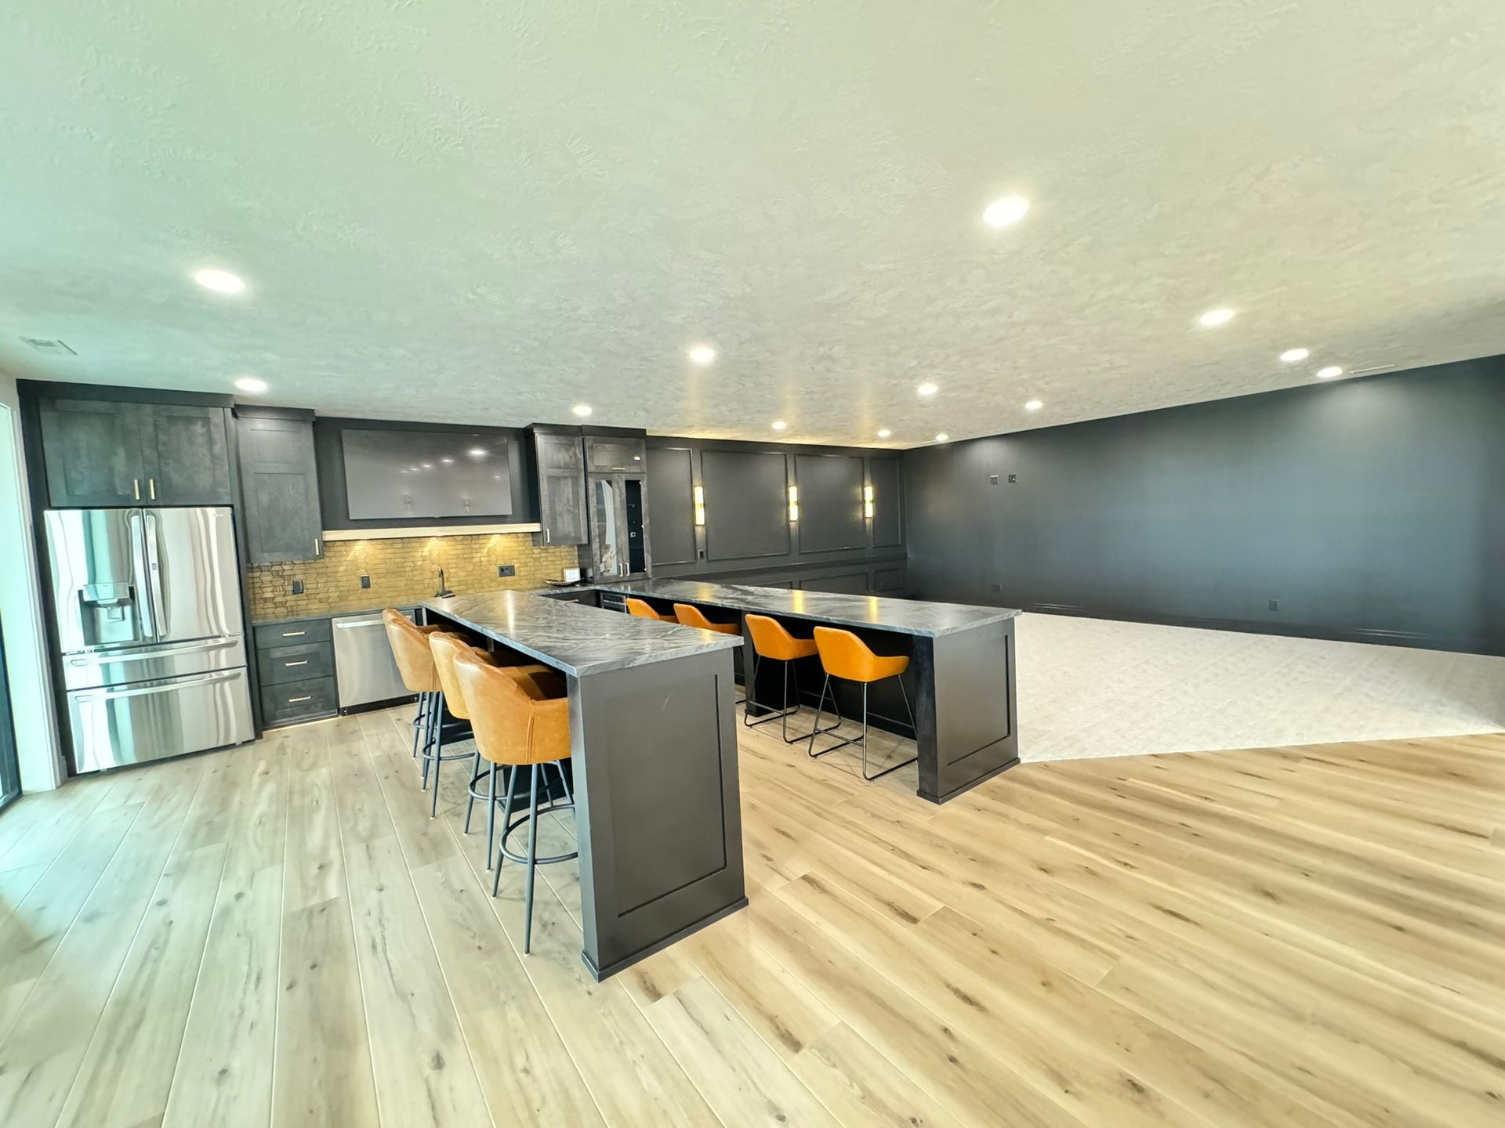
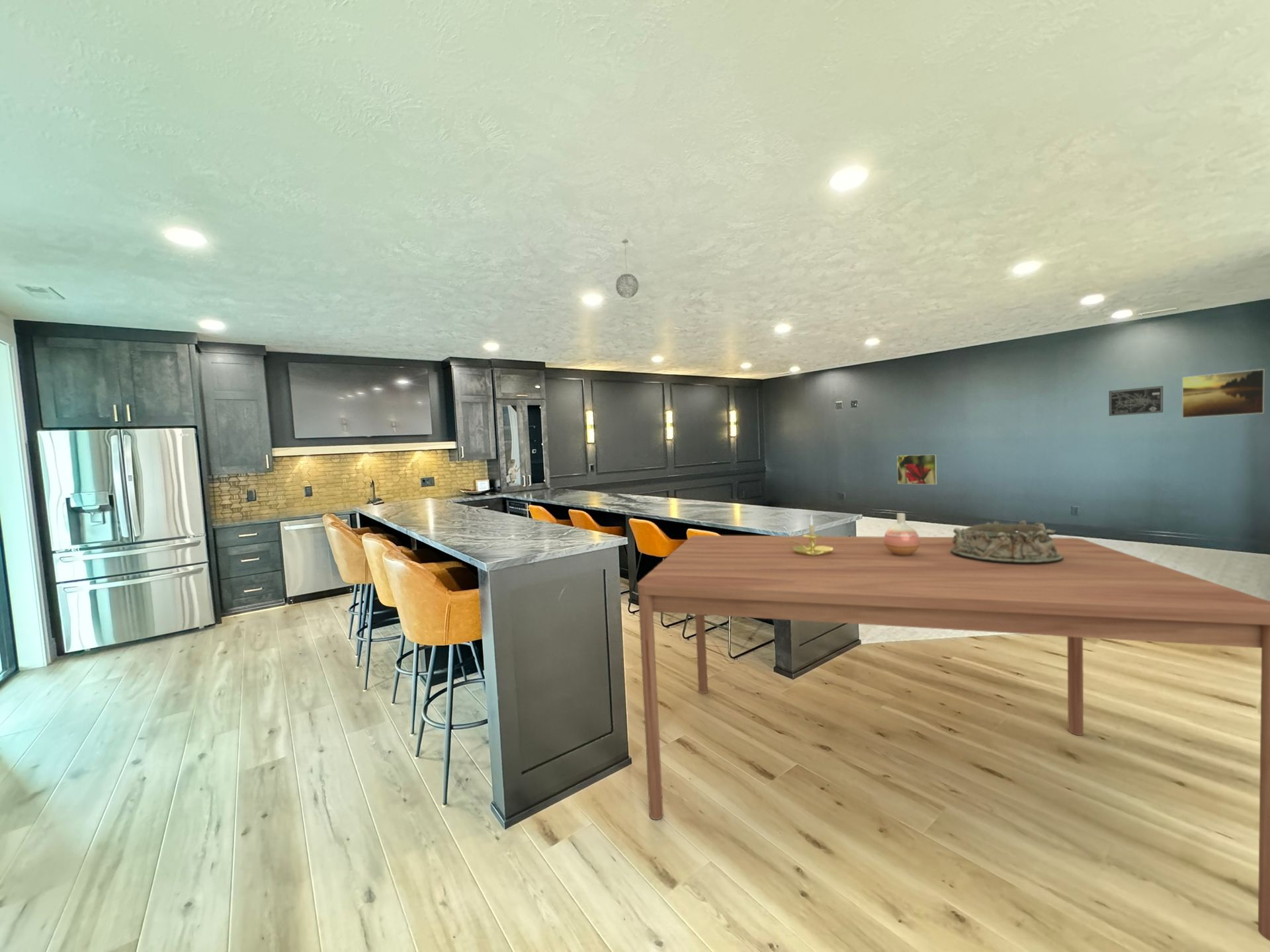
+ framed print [1181,368,1265,418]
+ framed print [896,454,937,485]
+ candle holder [789,514,833,555]
+ pendant light [615,237,640,299]
+ vase [884,512,920,556]
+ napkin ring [951,520,1064,564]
+ dining table [636,535,1270,942]
+ wall art [1109,385,1164,416]
